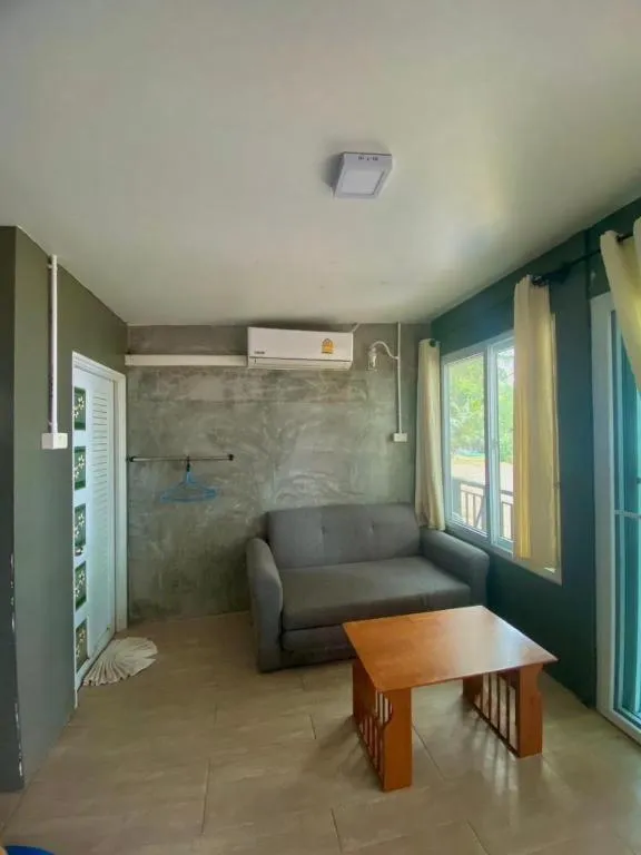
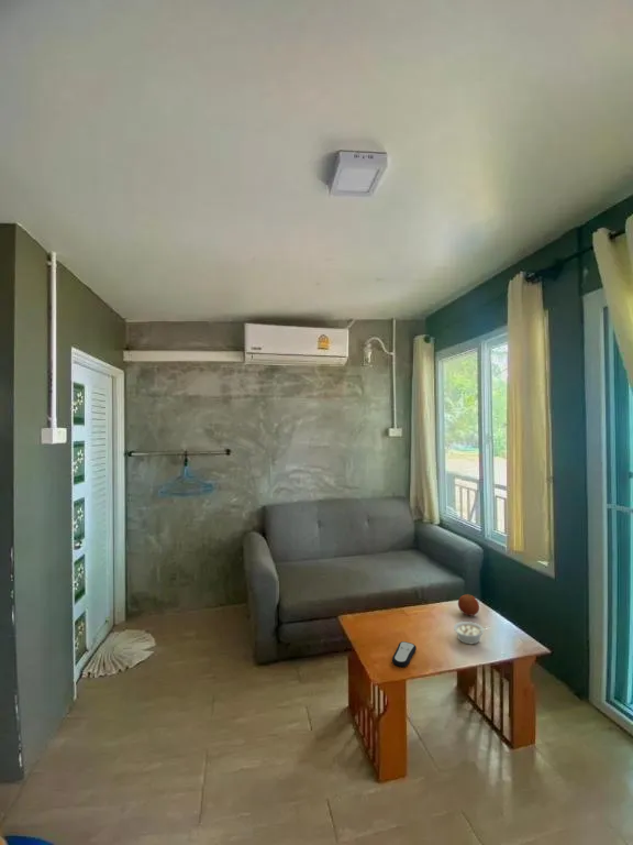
+ legume [453,621,491,645]
+ fruit [457,593,480,617]
+ remote control [391,640,418,668]
